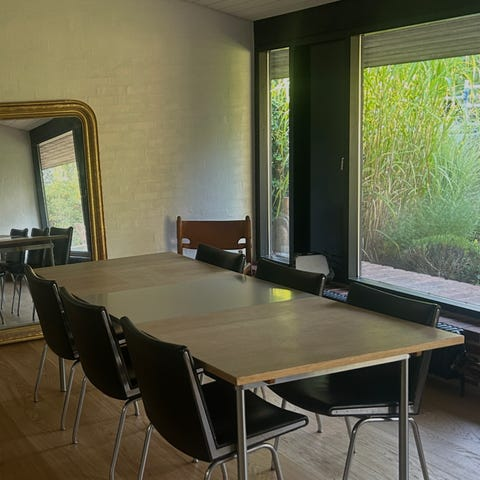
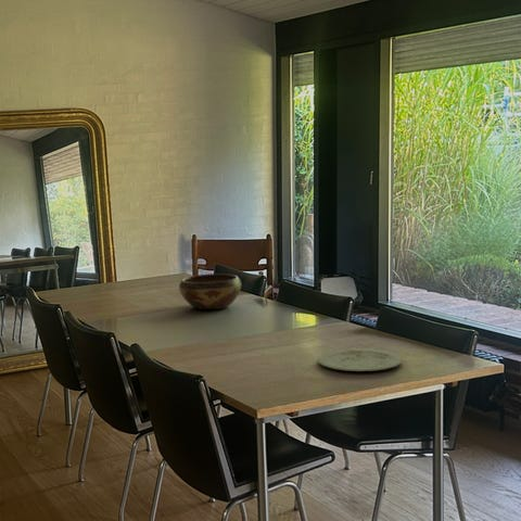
+ decorative bowl [178,272,242,310]
+ plate [317,347,404,372]
